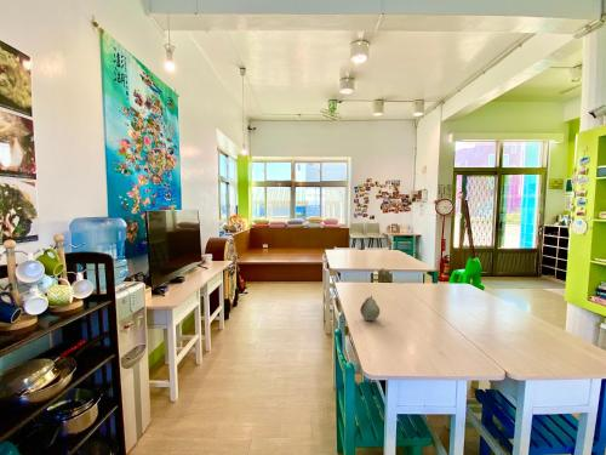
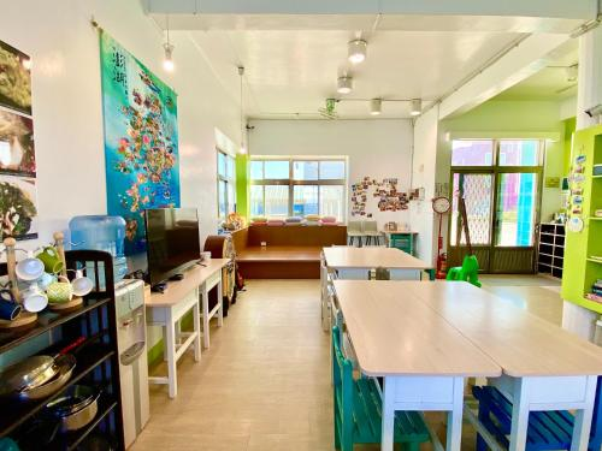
- fruit [359,295,381,322]
